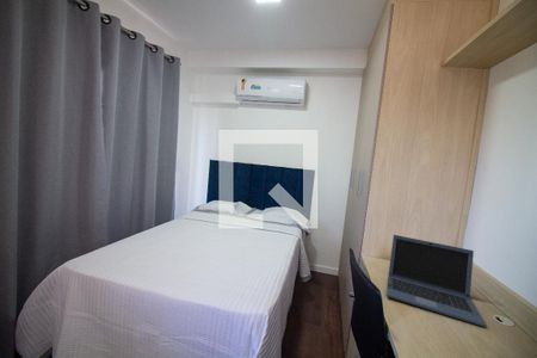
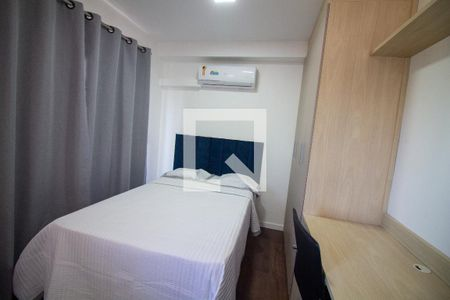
- laptop [385,234,486,328]
